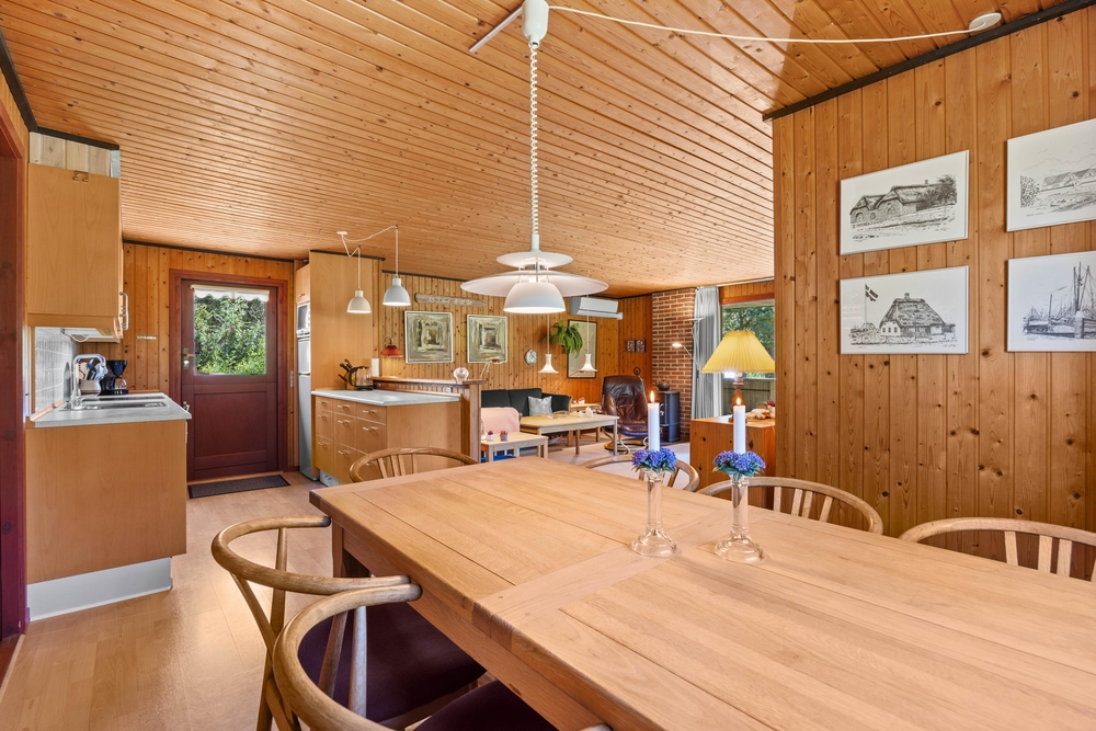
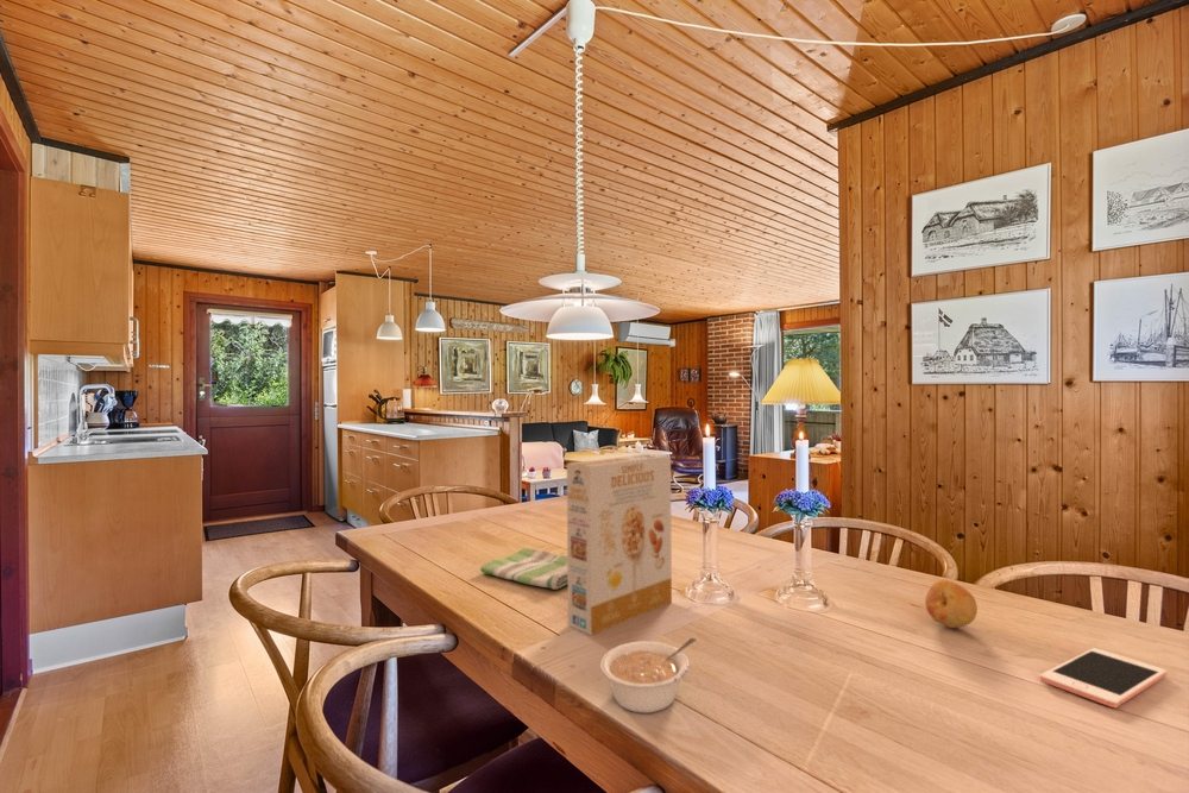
+ dish towel [479,547,568,591]
+ fruit [924,579,979,629]
+ cereal box [566,453,673,637]
+ cell phone [1039,647,1168,709]
+ legume [599,637,697,715]
